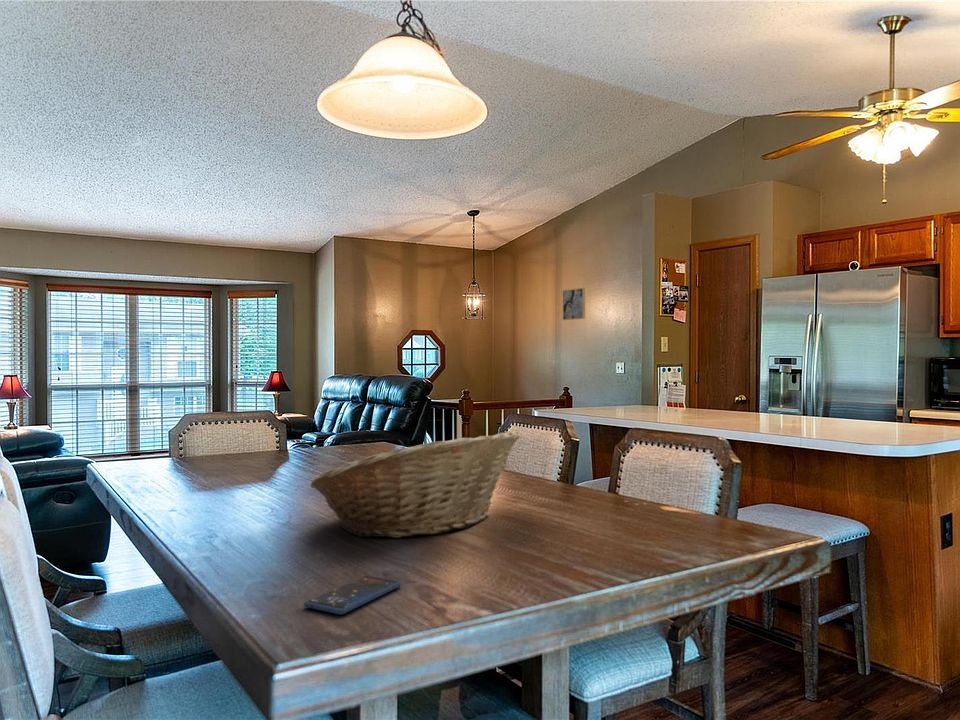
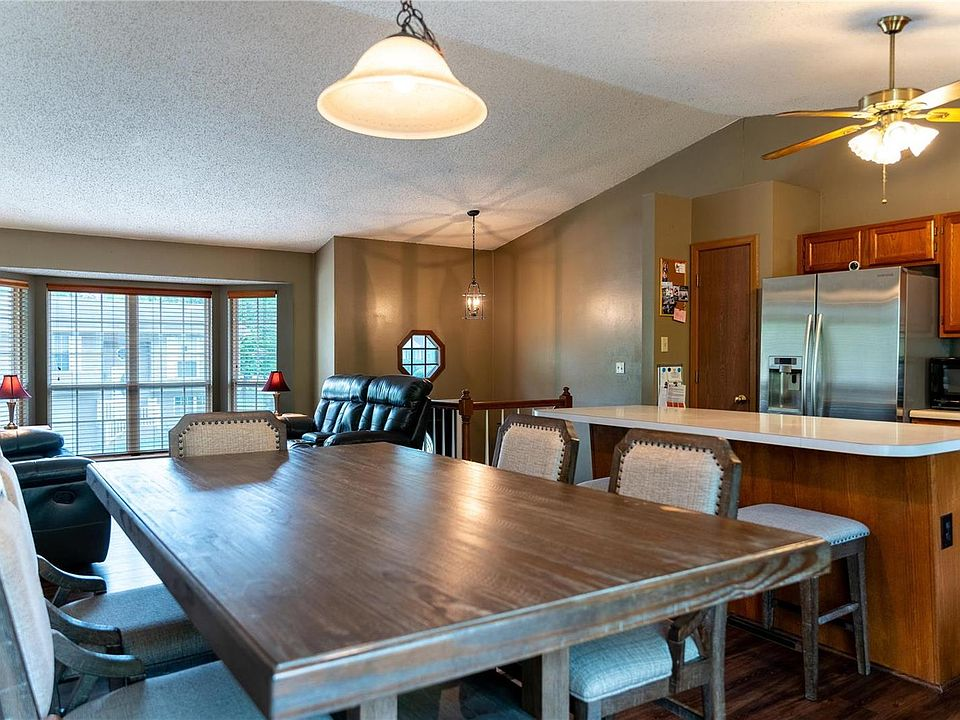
- fruit basket [310,430,521,539]
- wall art [562,287,586,321]
- smartphone [302,574,402,616]
